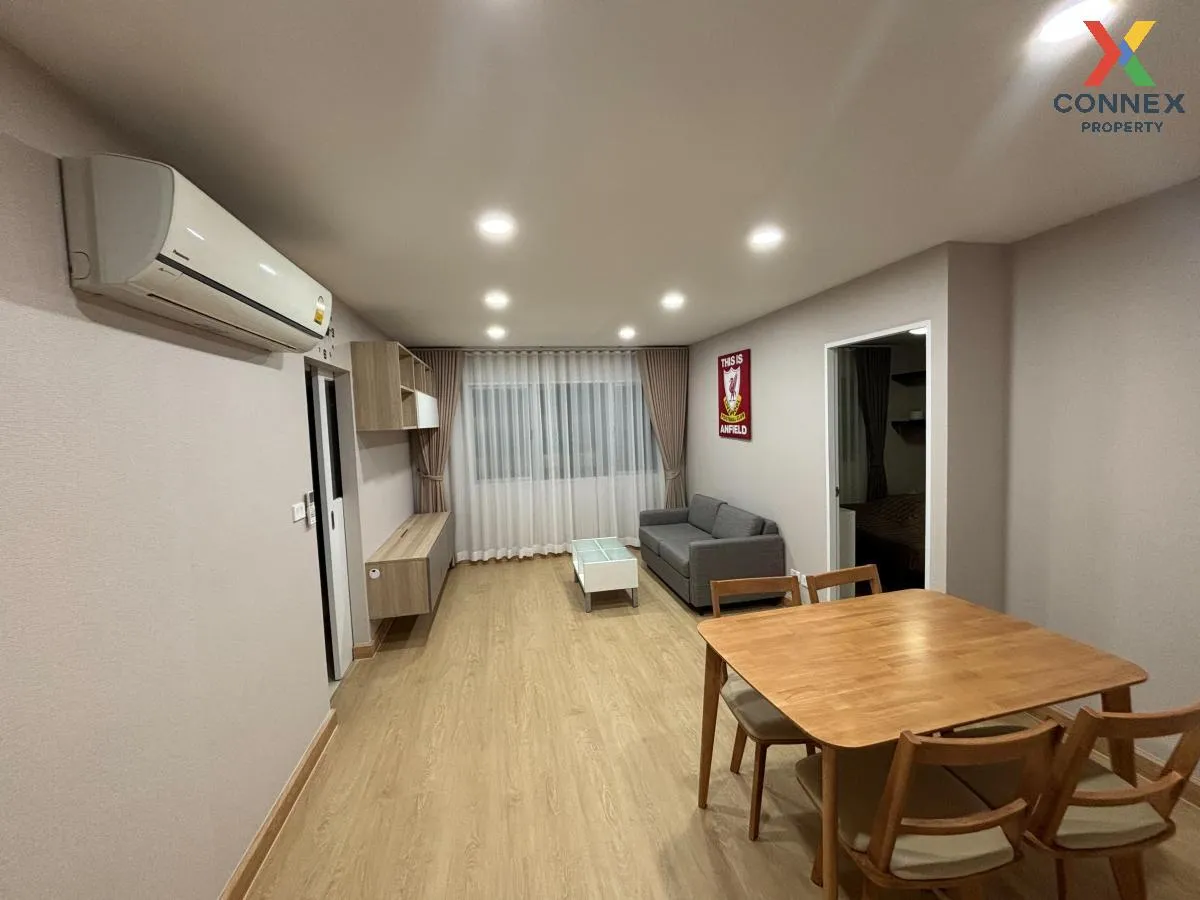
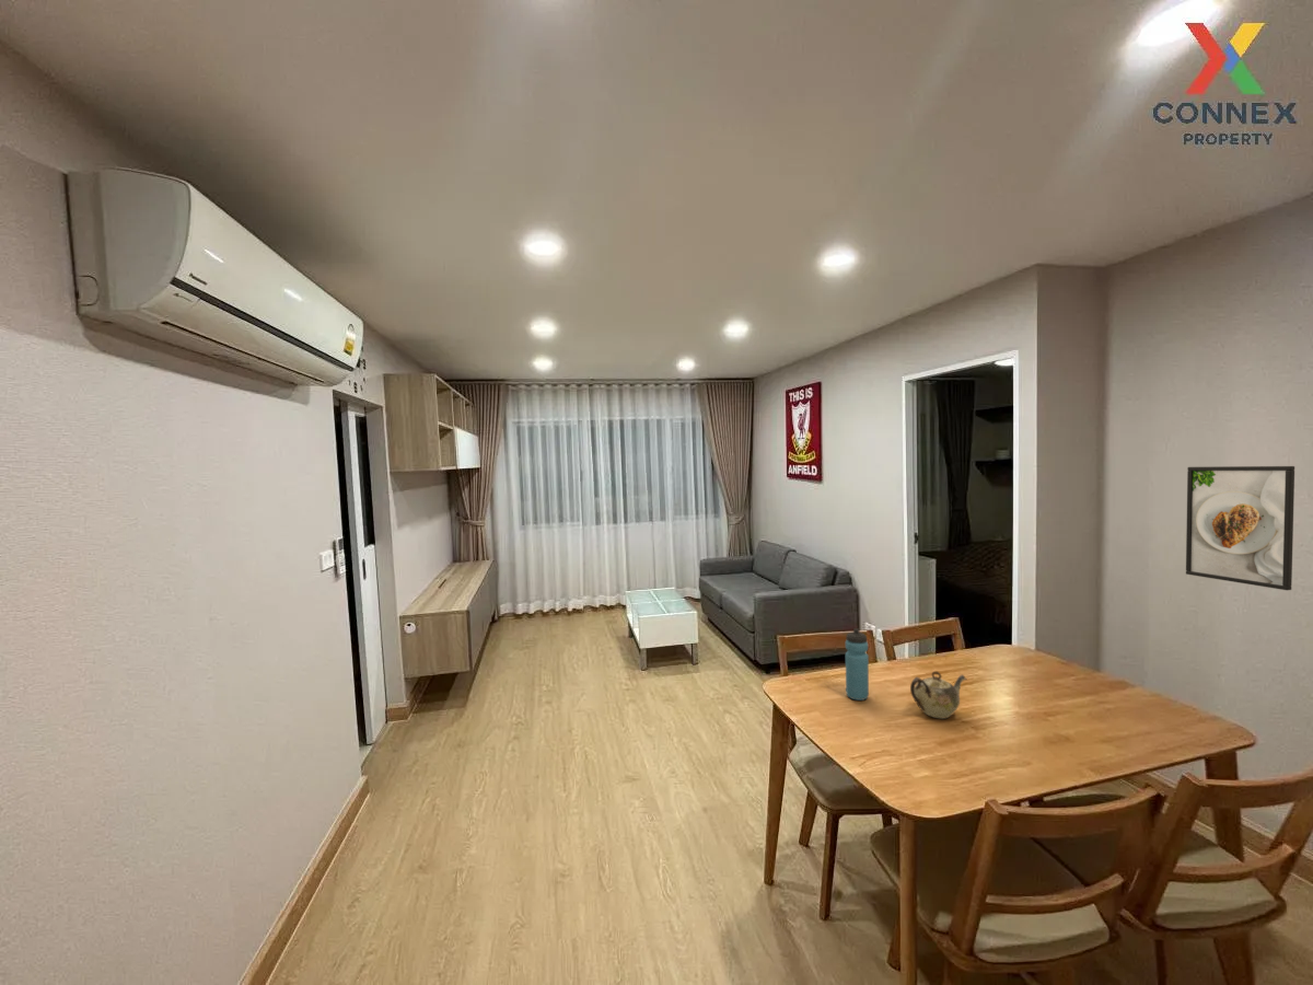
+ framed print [1185,465,1295,591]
+ teapot [909,671,968,720]
+ water bottle [845,627,870,702]
